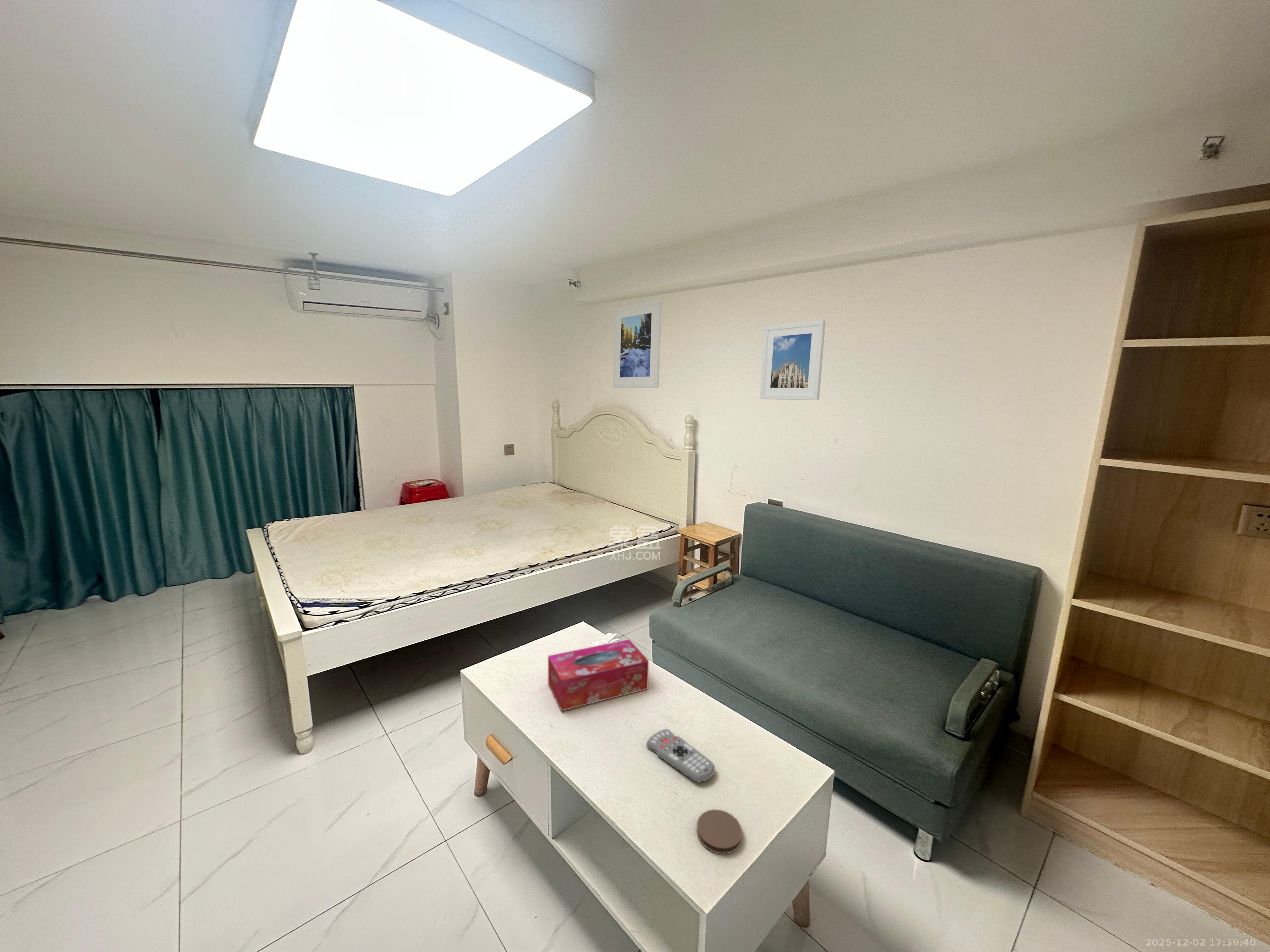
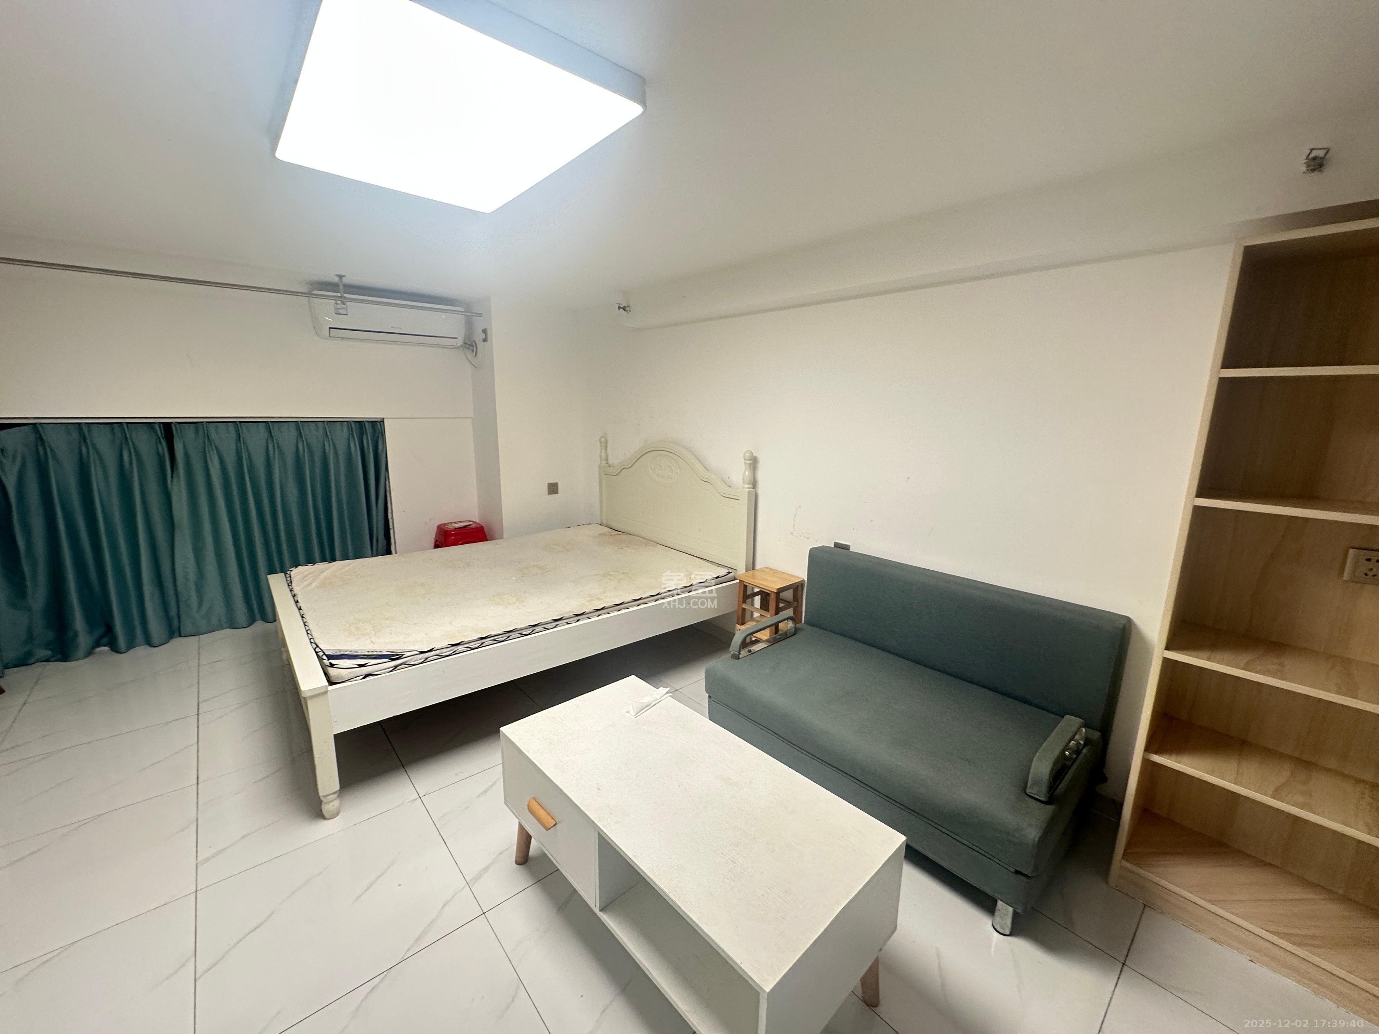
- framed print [759,319,826,400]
- remote control [646,729,715,782]
- coaster [696,809,742,854]
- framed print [613,299,662,388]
- tissue box [548,639,649,711]
